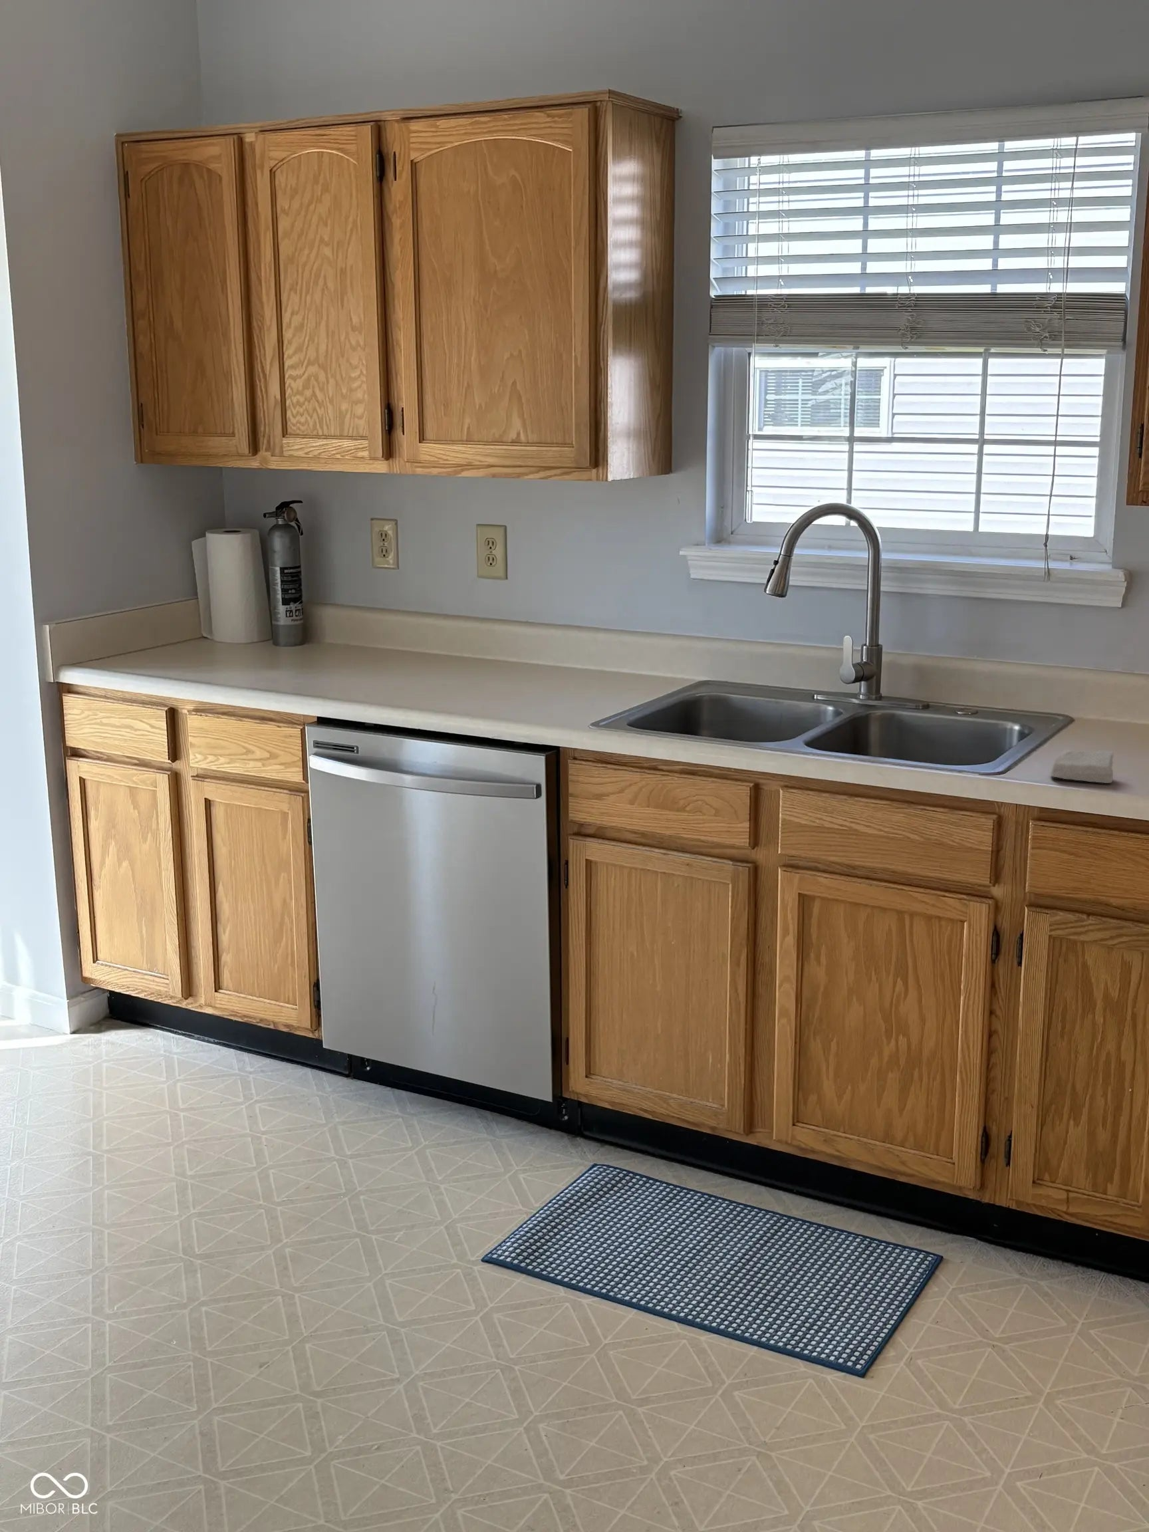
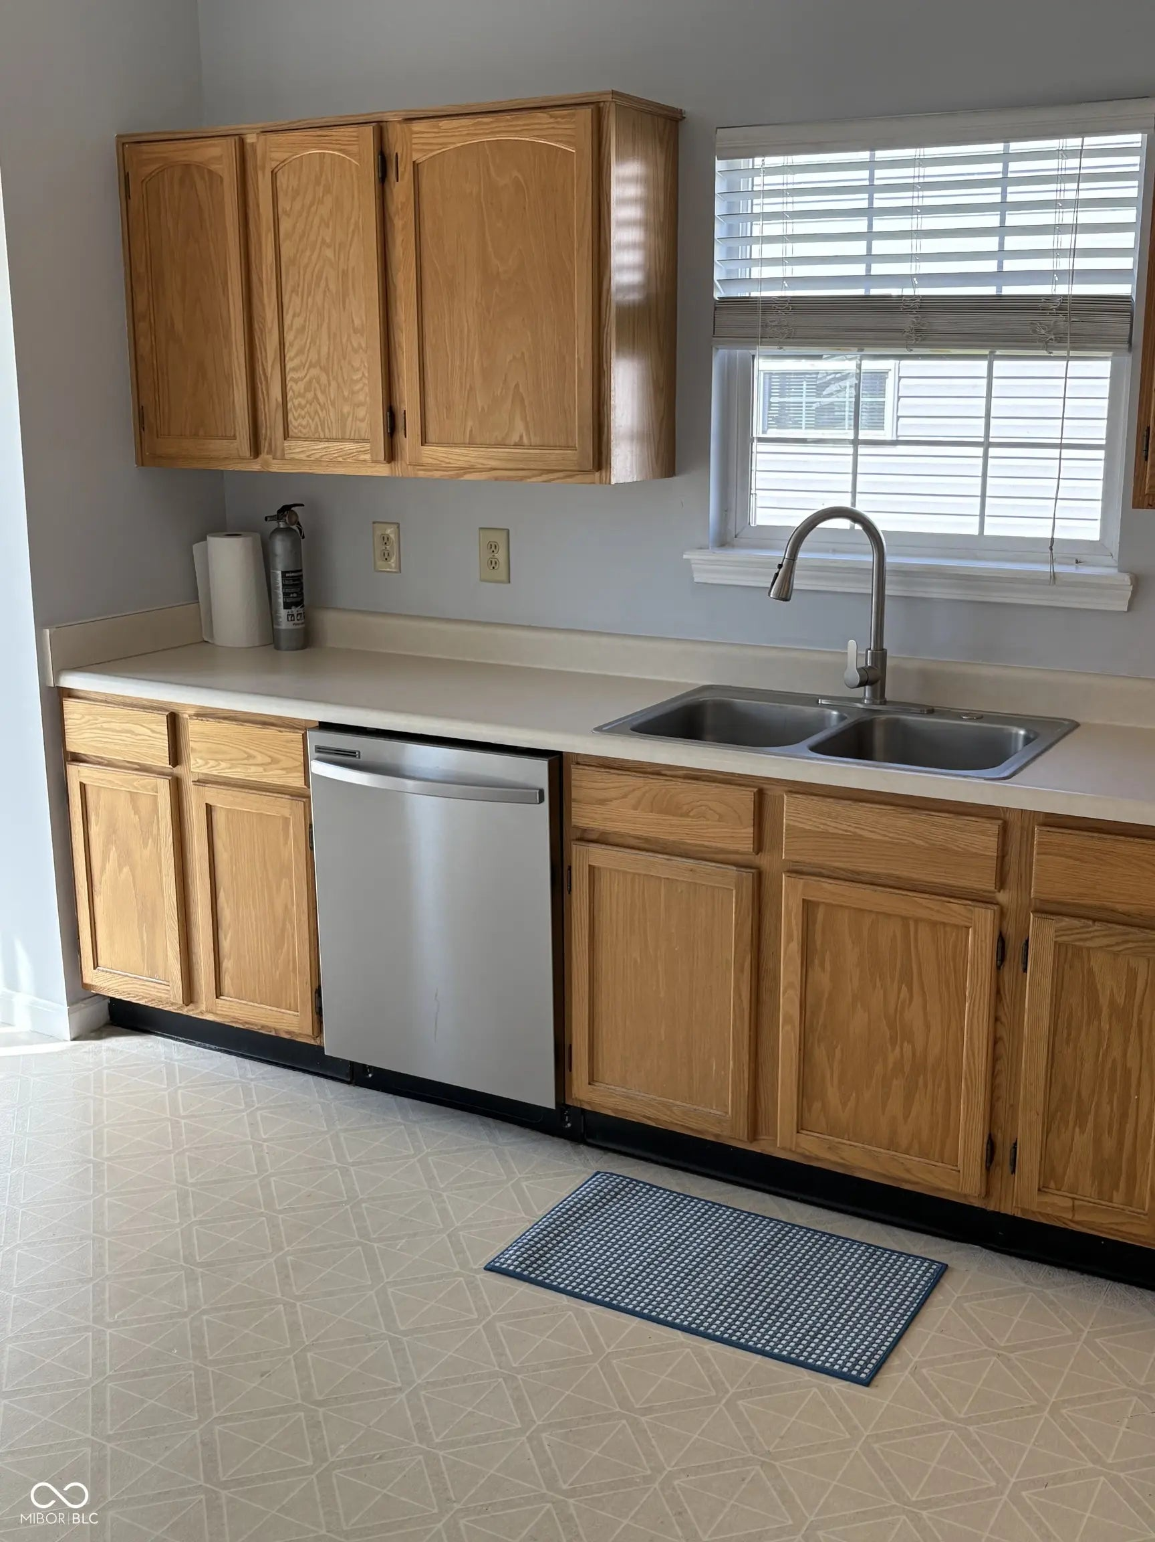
- soap bar [1049,749,1114,784]
